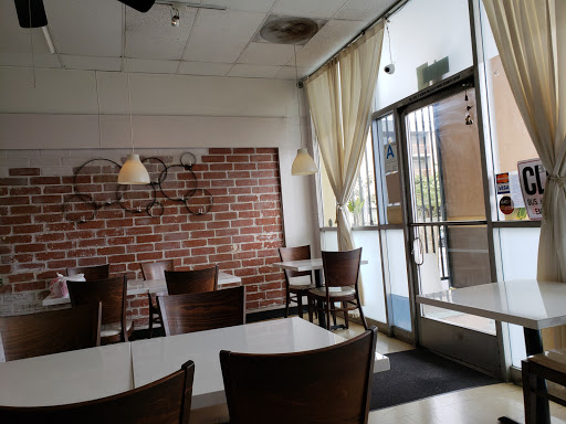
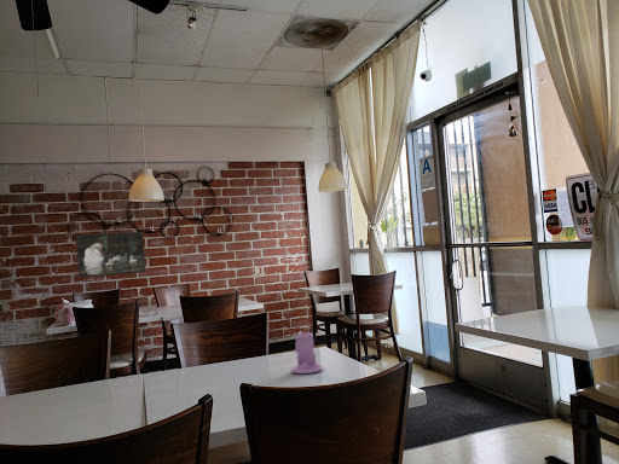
+ candle [290,329,324,375]
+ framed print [75,231,146,279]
